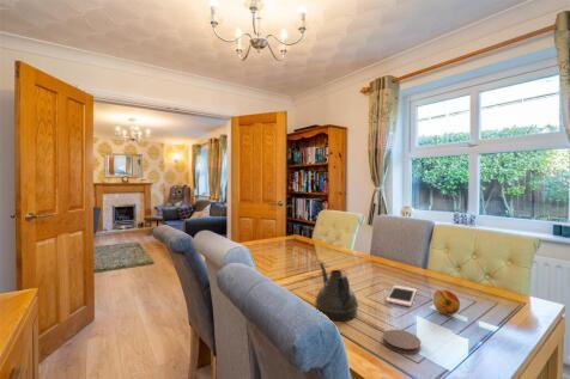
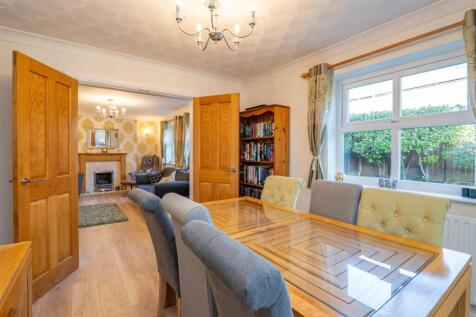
- teapot [314,262,359,322]
- fruit [432,289,461,316]
- coaster [382,329,423,355]
- cell phone [384,285,417,307]
